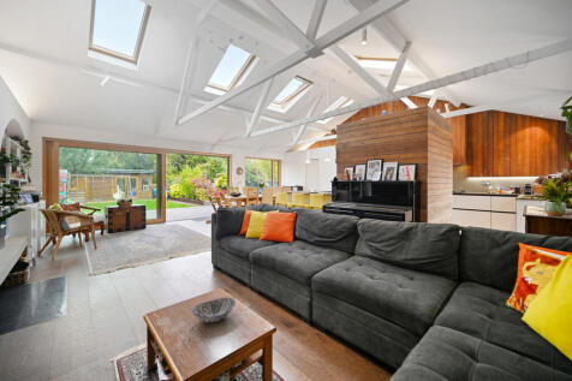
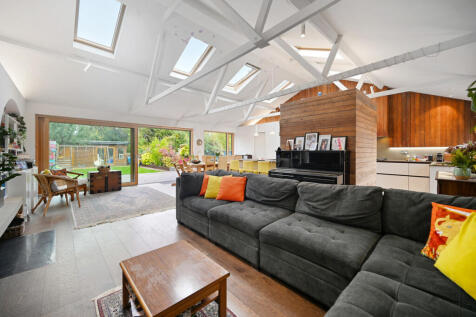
- decorative bowl [191,296,237,323]
